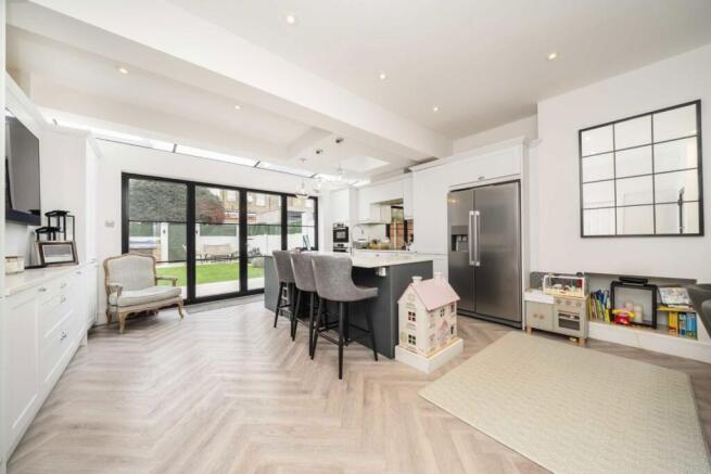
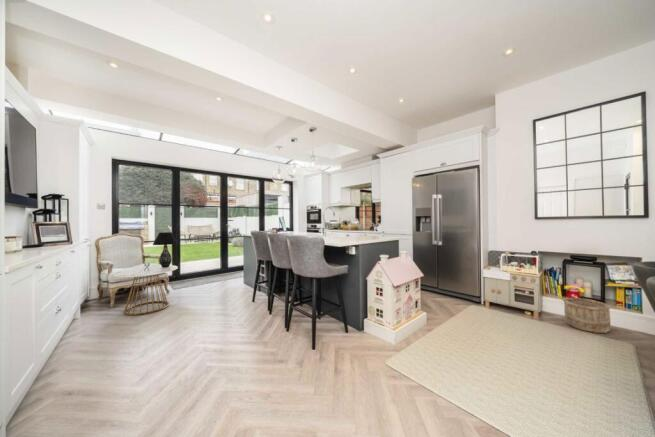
+ wooden bucket [562,297,612,334]
+ side table [111,260,179,316]
+ table lamp [152,231,179,268]
